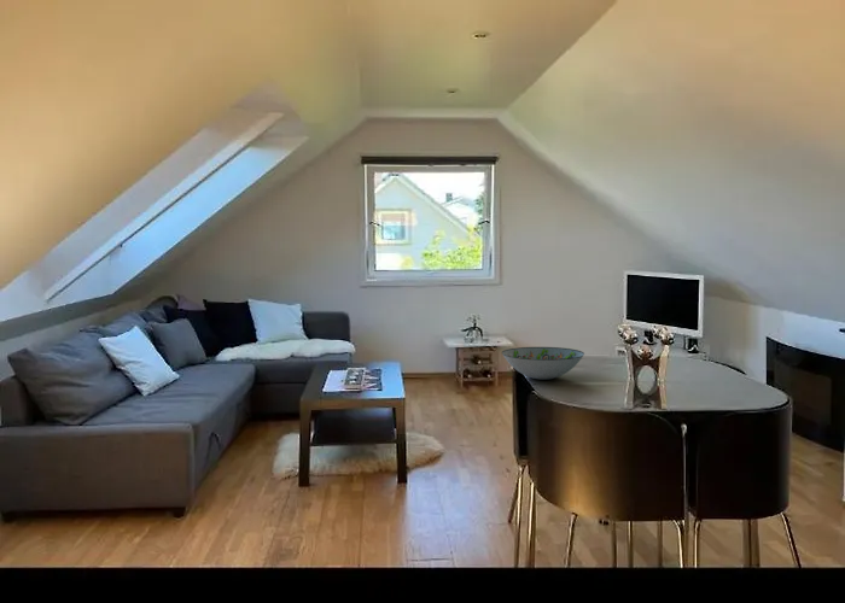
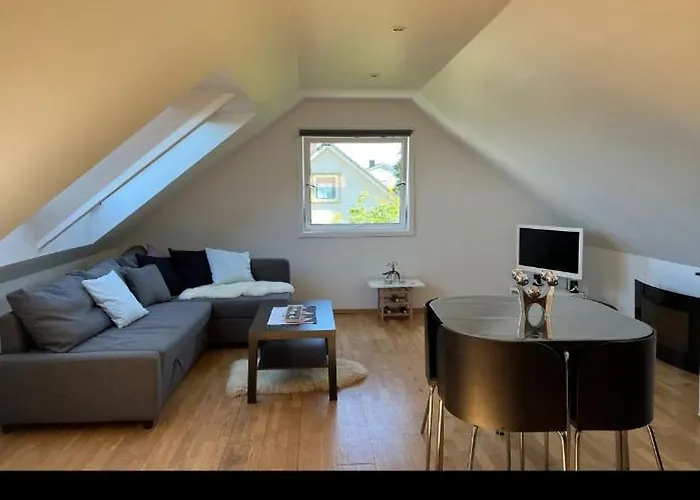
- decorative bowl [501,346,585,381]
